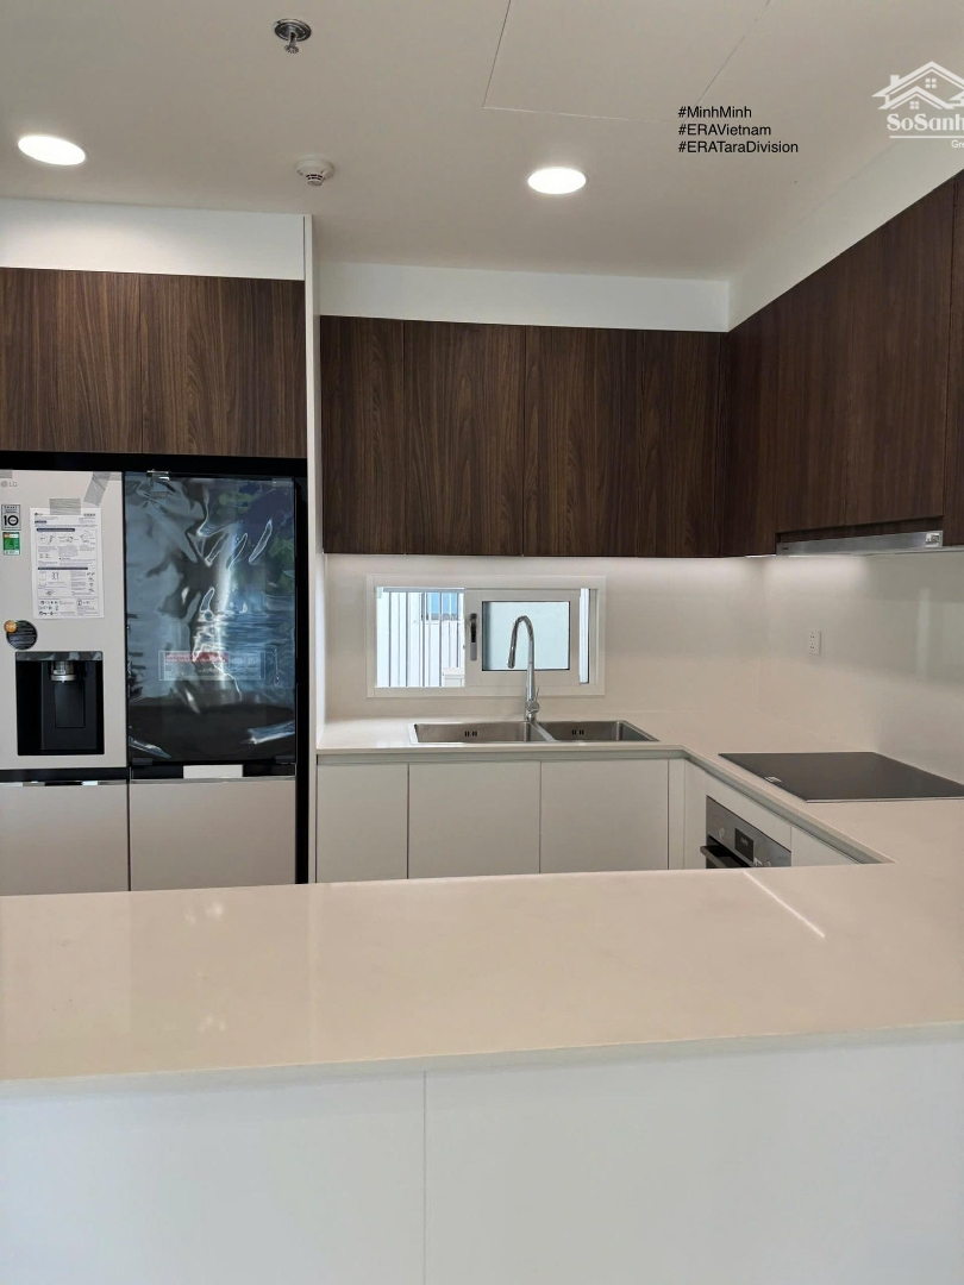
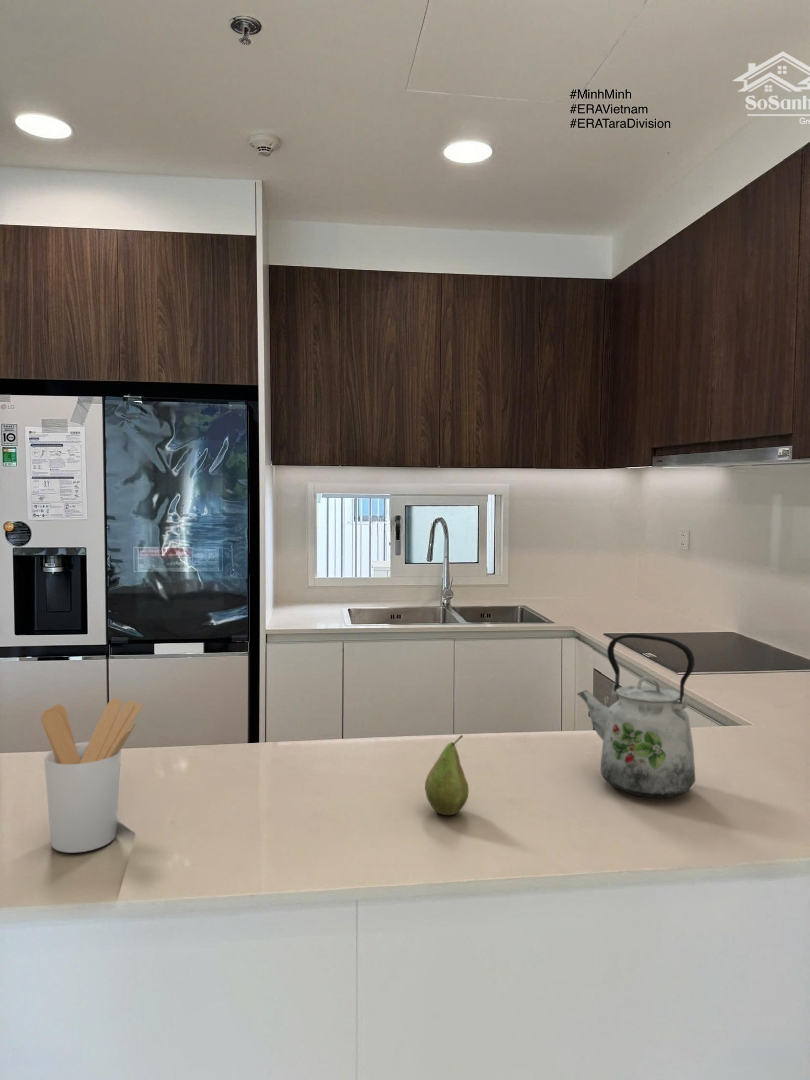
+ utensil holder [40,697,143,854]
+ kettle [576,633,696,799]
+ fruit [424,734,470,816]
